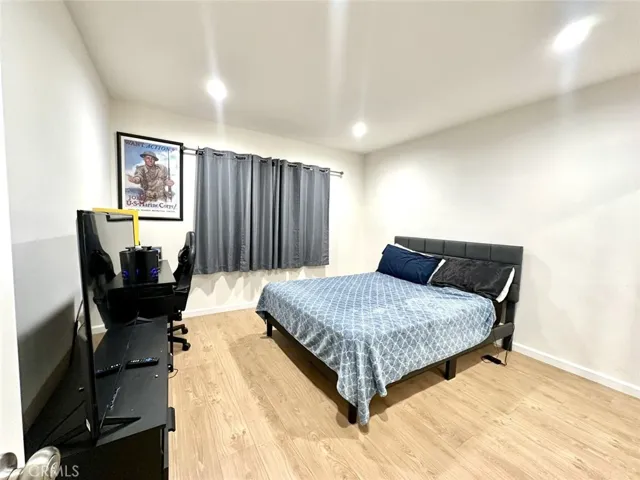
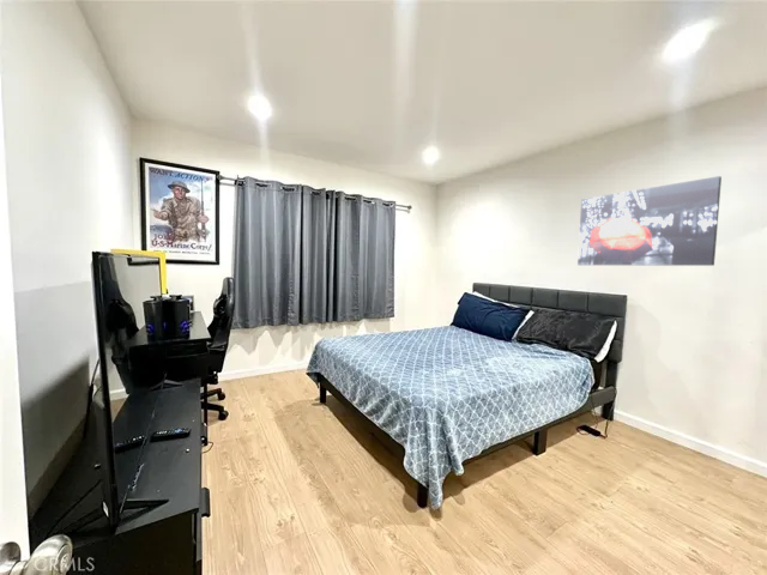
+ wall art [576,175,723,267]
